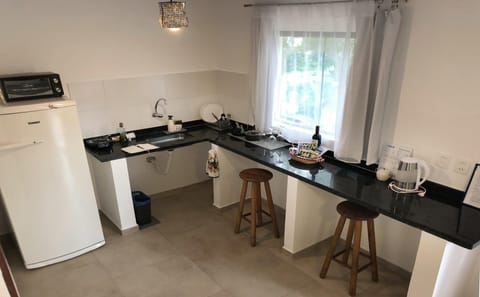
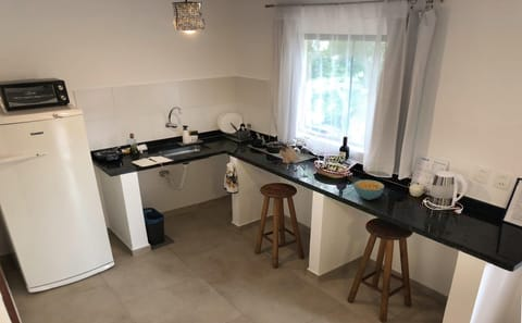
+ knife block [277,140,301,164]
+ cereal bowl [353,178,385,201]
